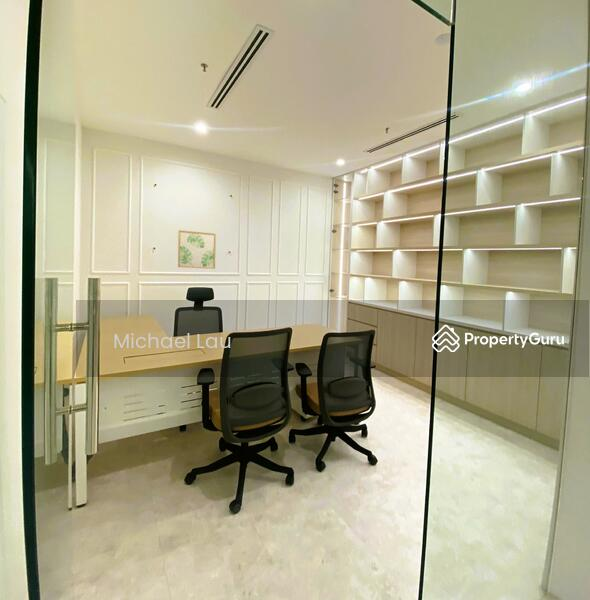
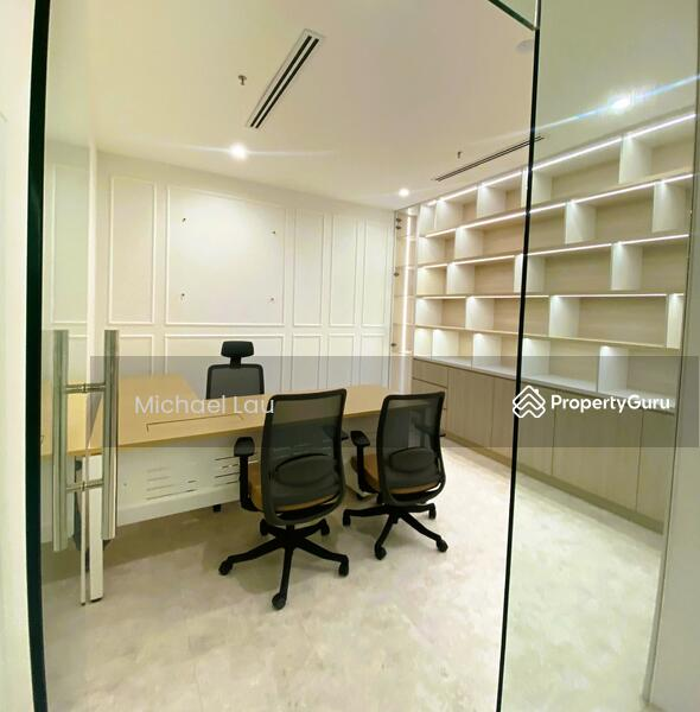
- wall art [177,229,217,270]
